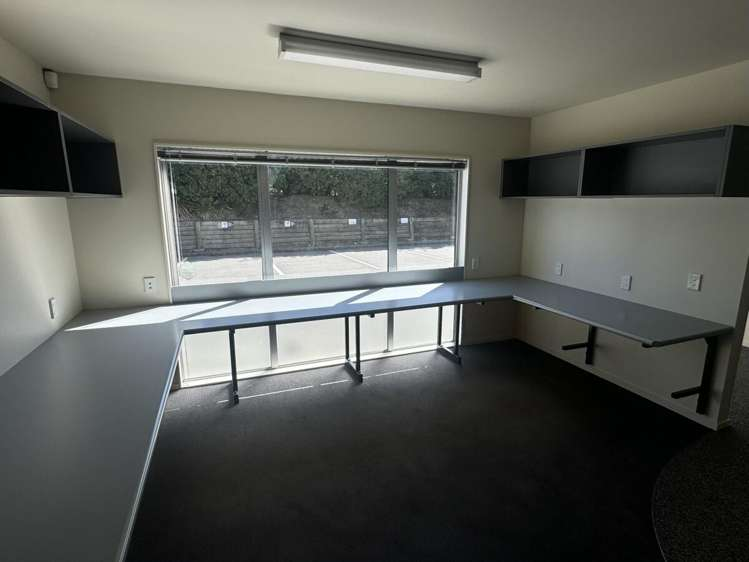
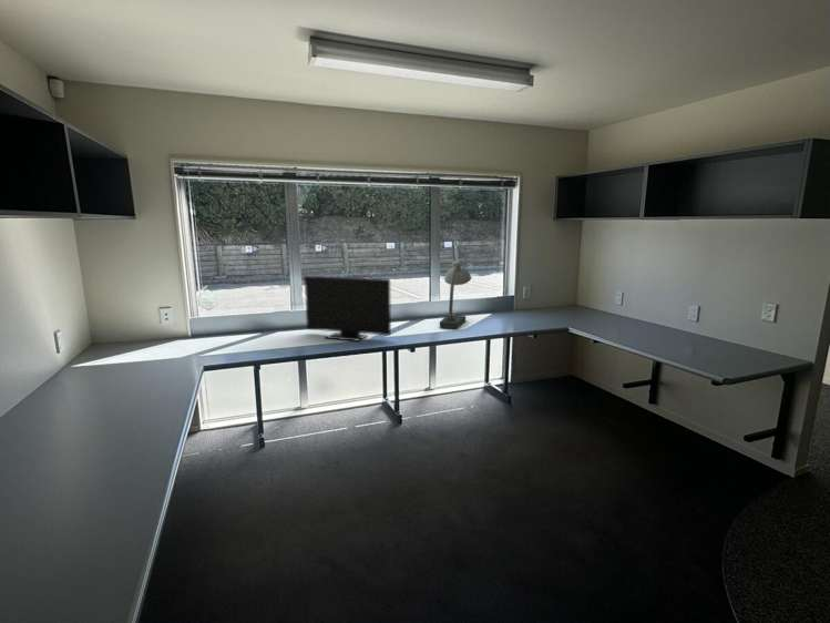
+ computer monitor [304,275,392,343]
+ desk lamp [439,259,472,329]
